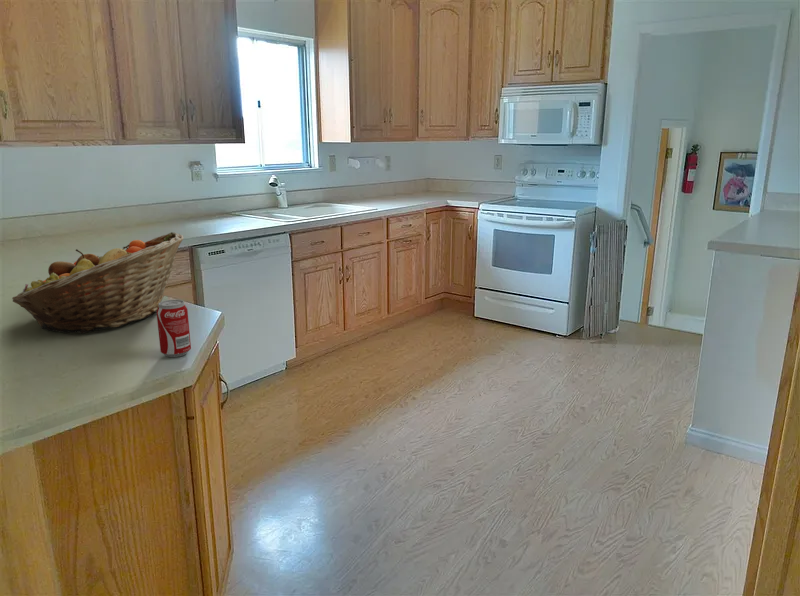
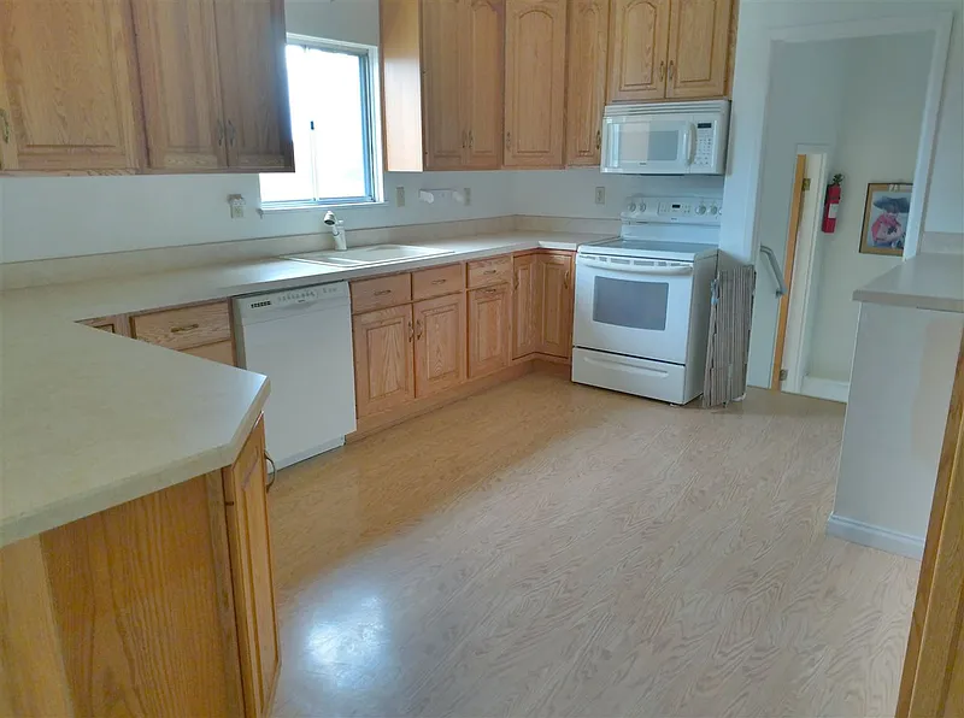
- fruit basket [11,231,184,334]
- beverage can [156,299,192,358]
